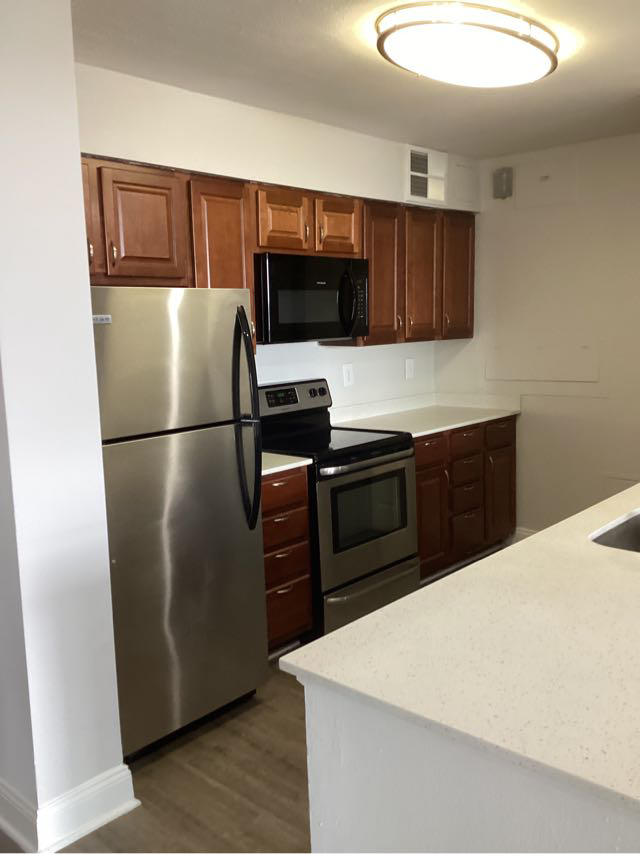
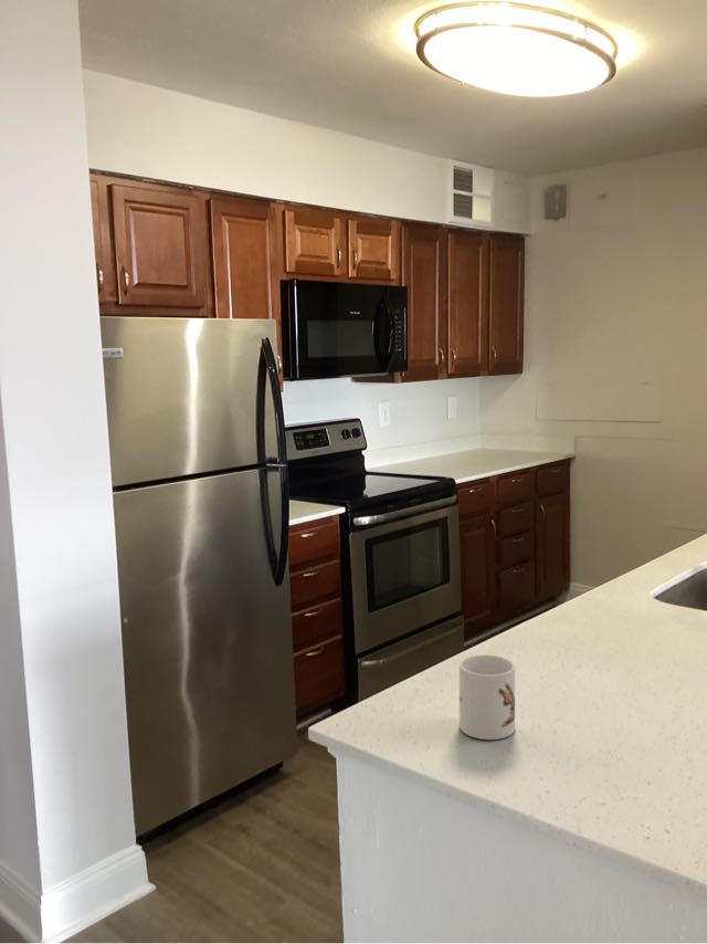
+ mug [458,653,516,741]
